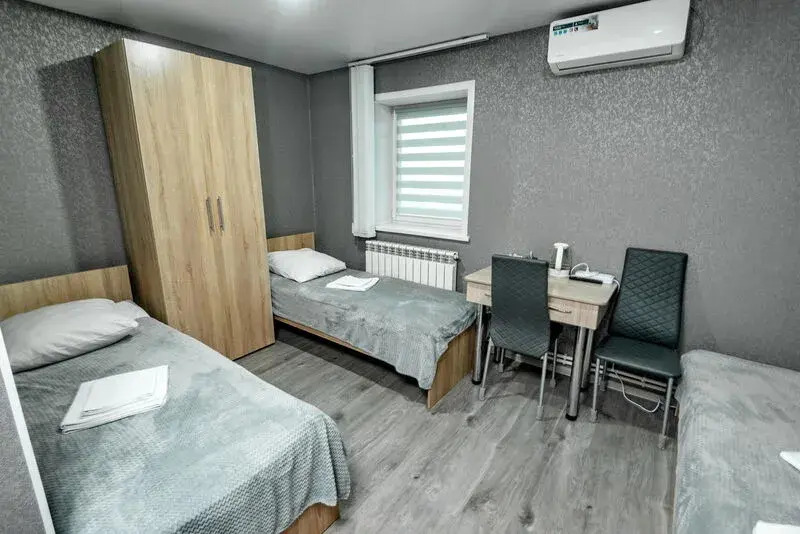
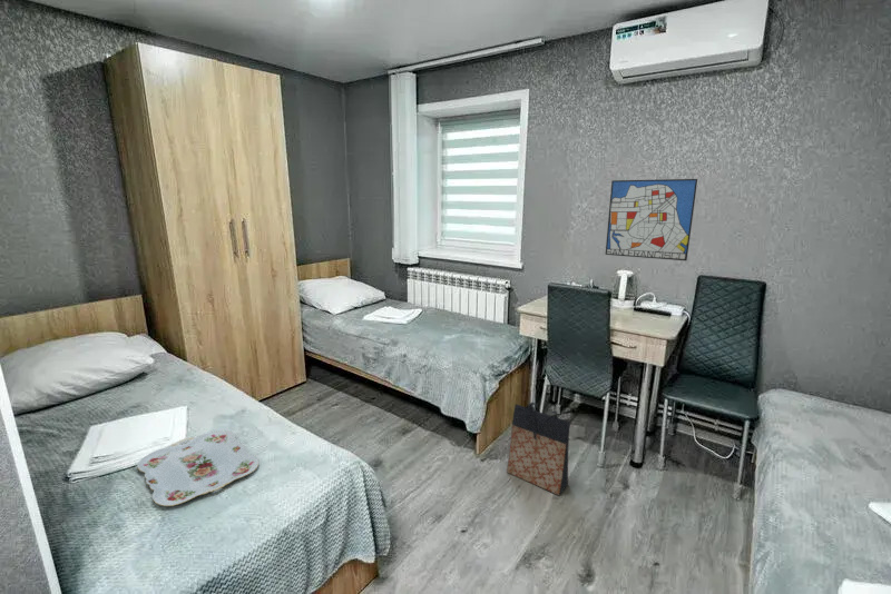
+ wall art [605,178,698,261]
+ serving tray [136,429,261,507]
+ bag [506,402,571,496]
